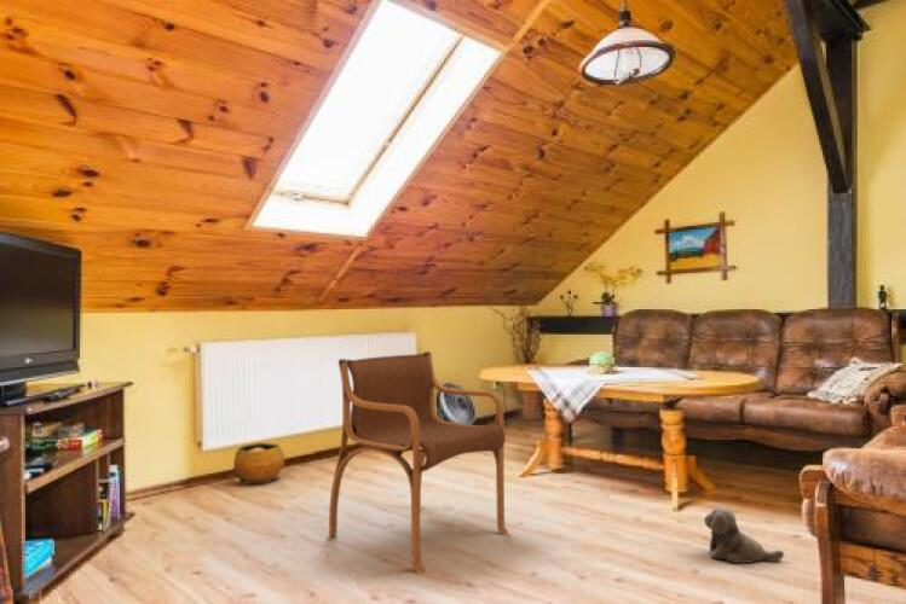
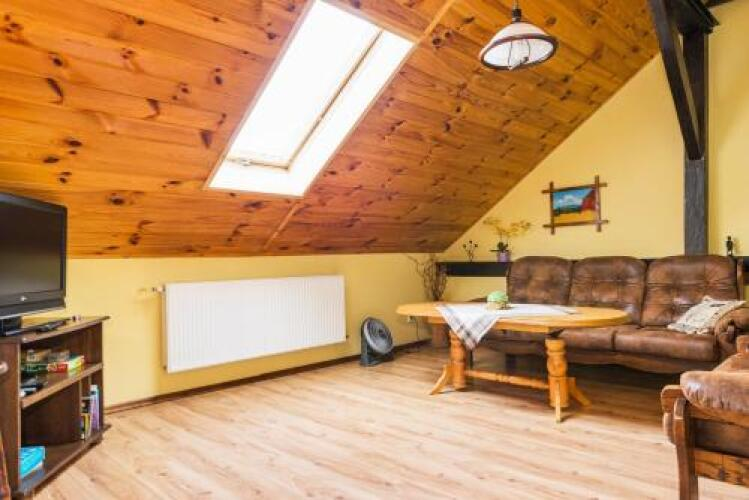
- plush toy [703,505,785,564]
- armchair [328,350,510,575]
- clay pot [232,442,285,486]
